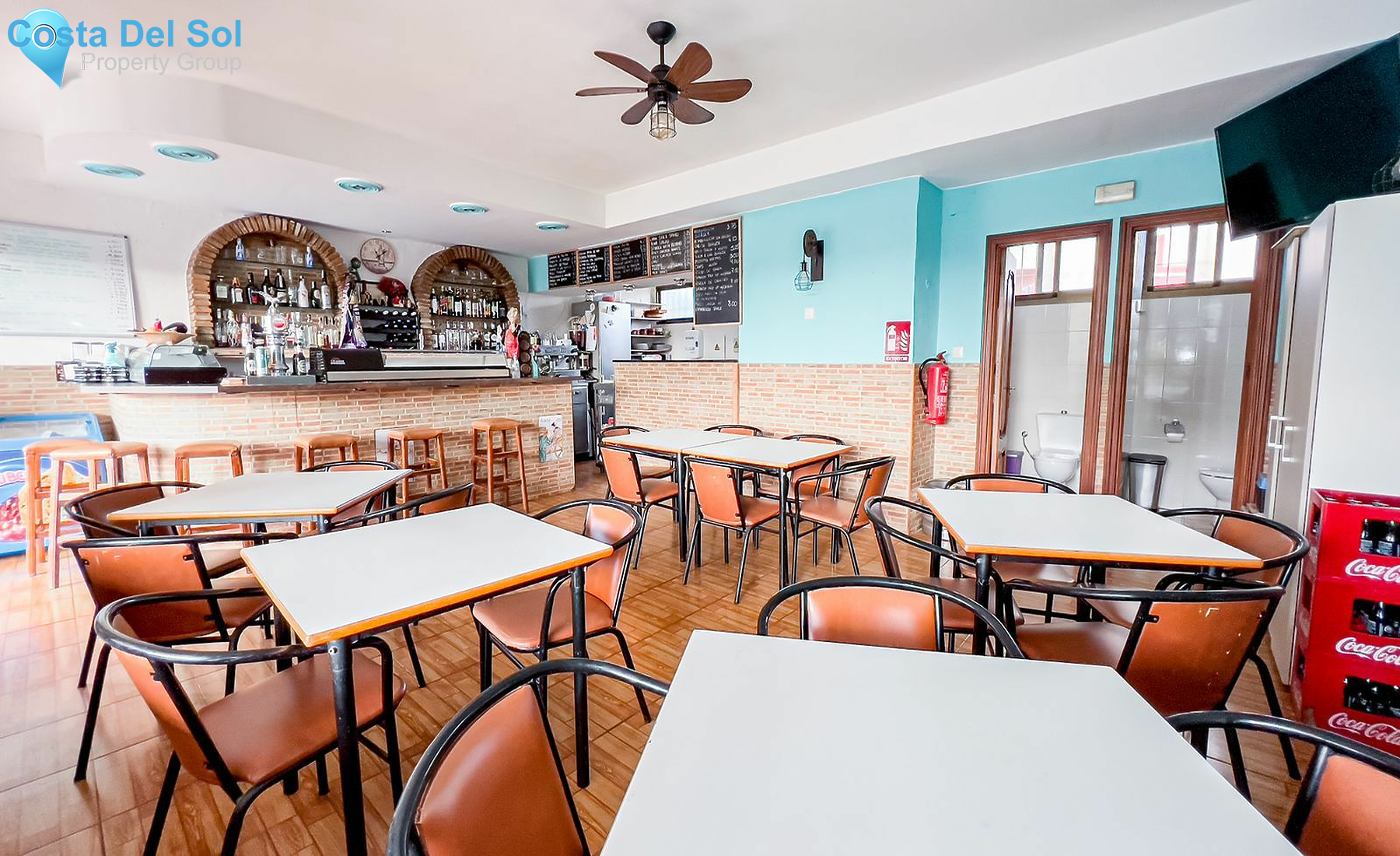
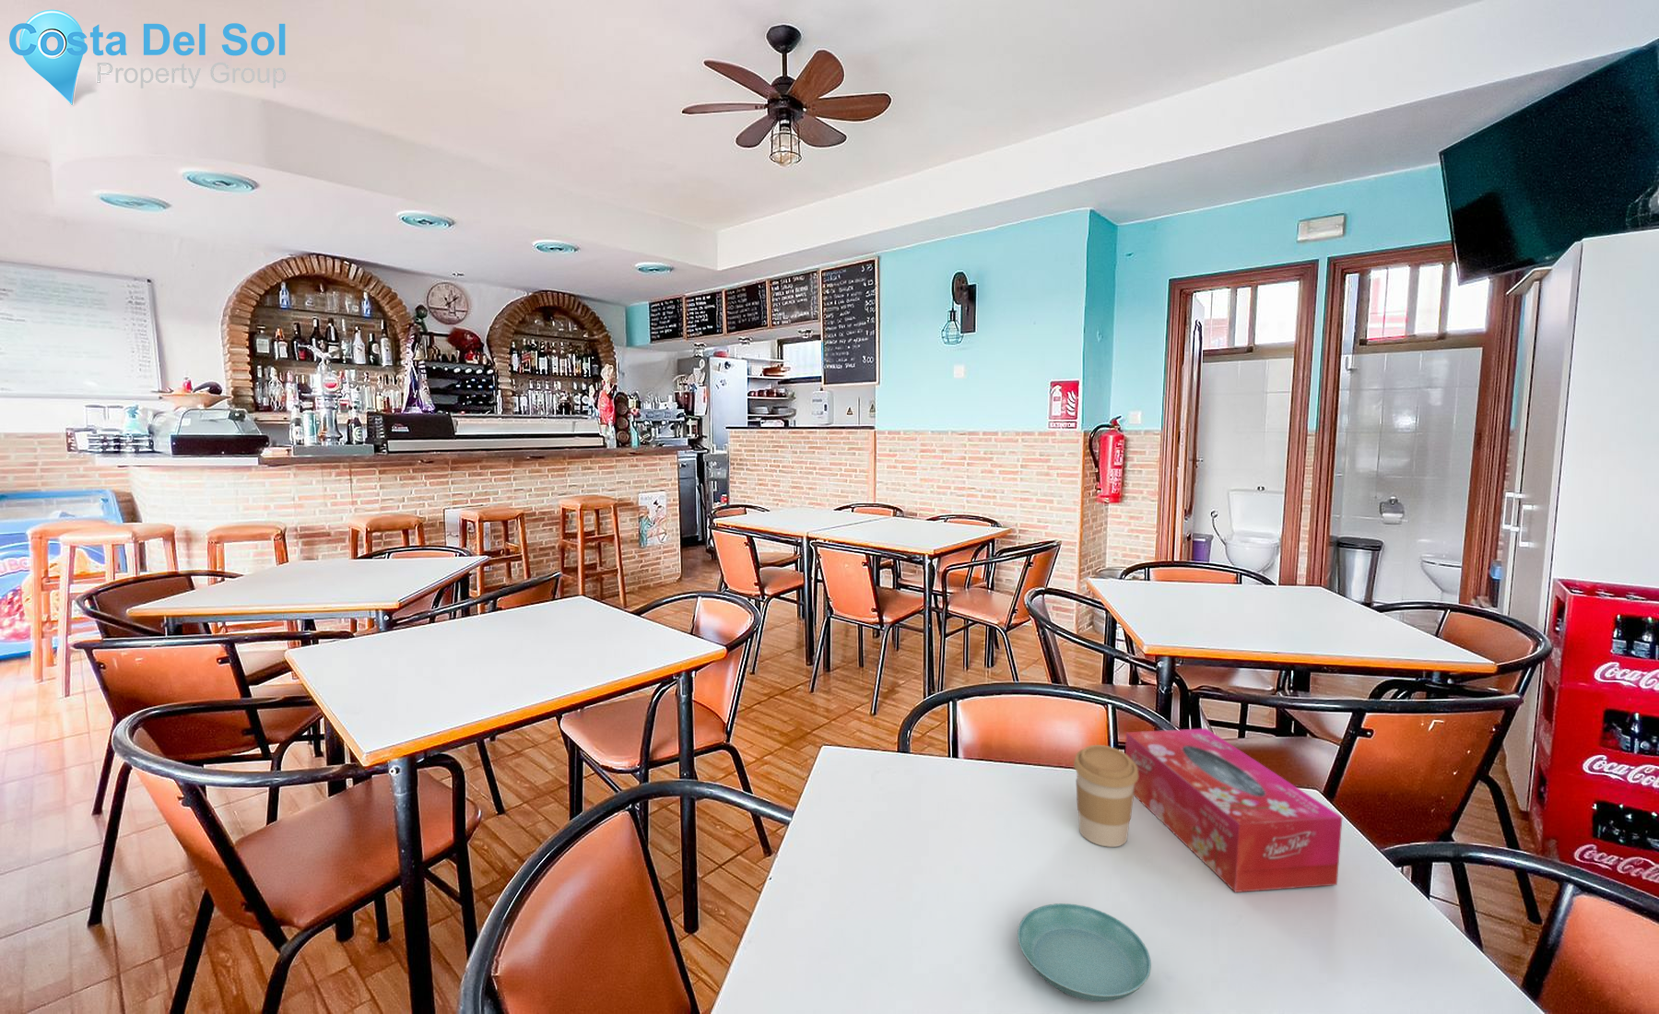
+ saucer [1017,903,1152,1003]
+ coffee cup [1072,744,1139,848]
+ tissue box [1125,727,1343,893]
